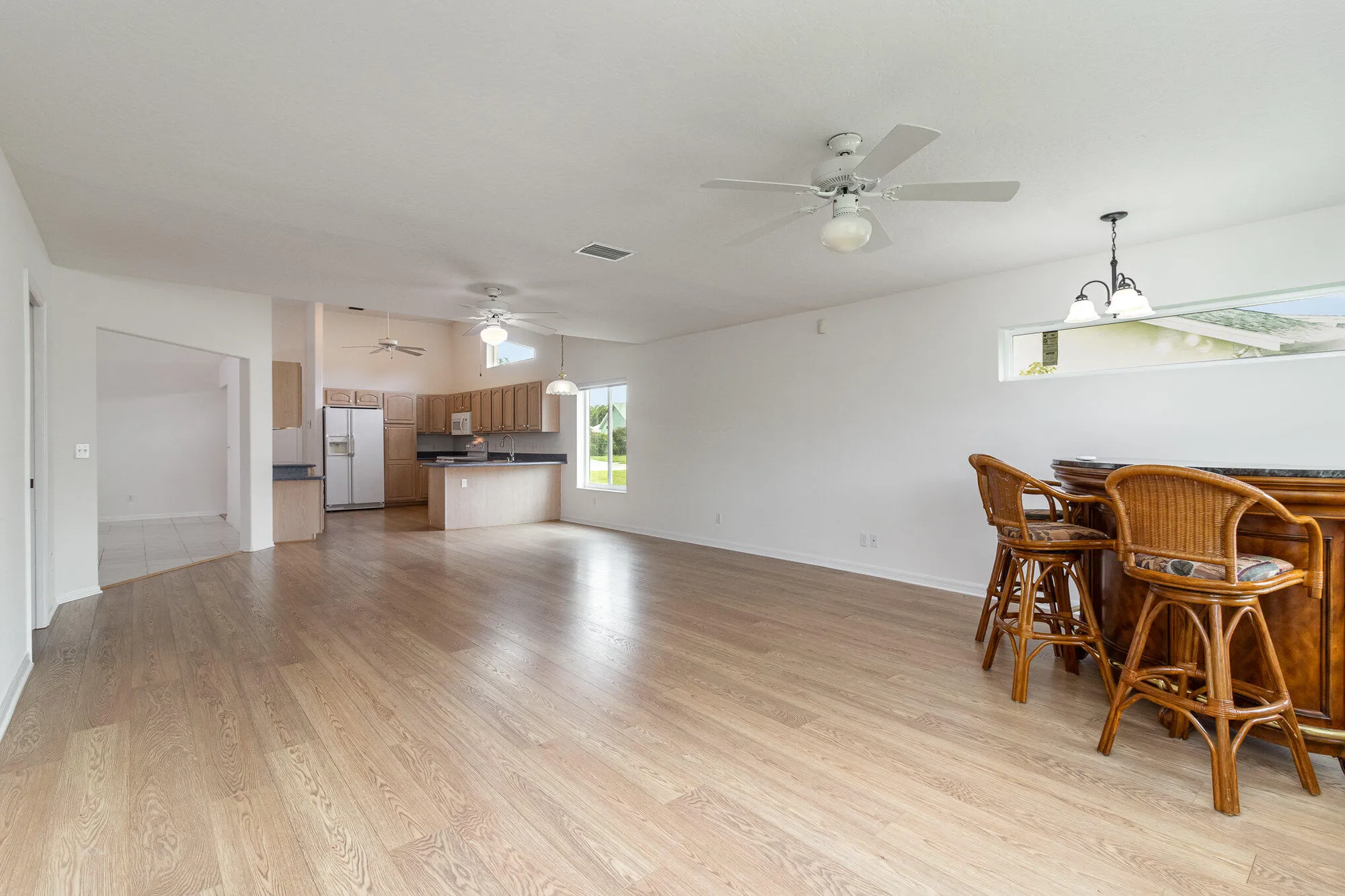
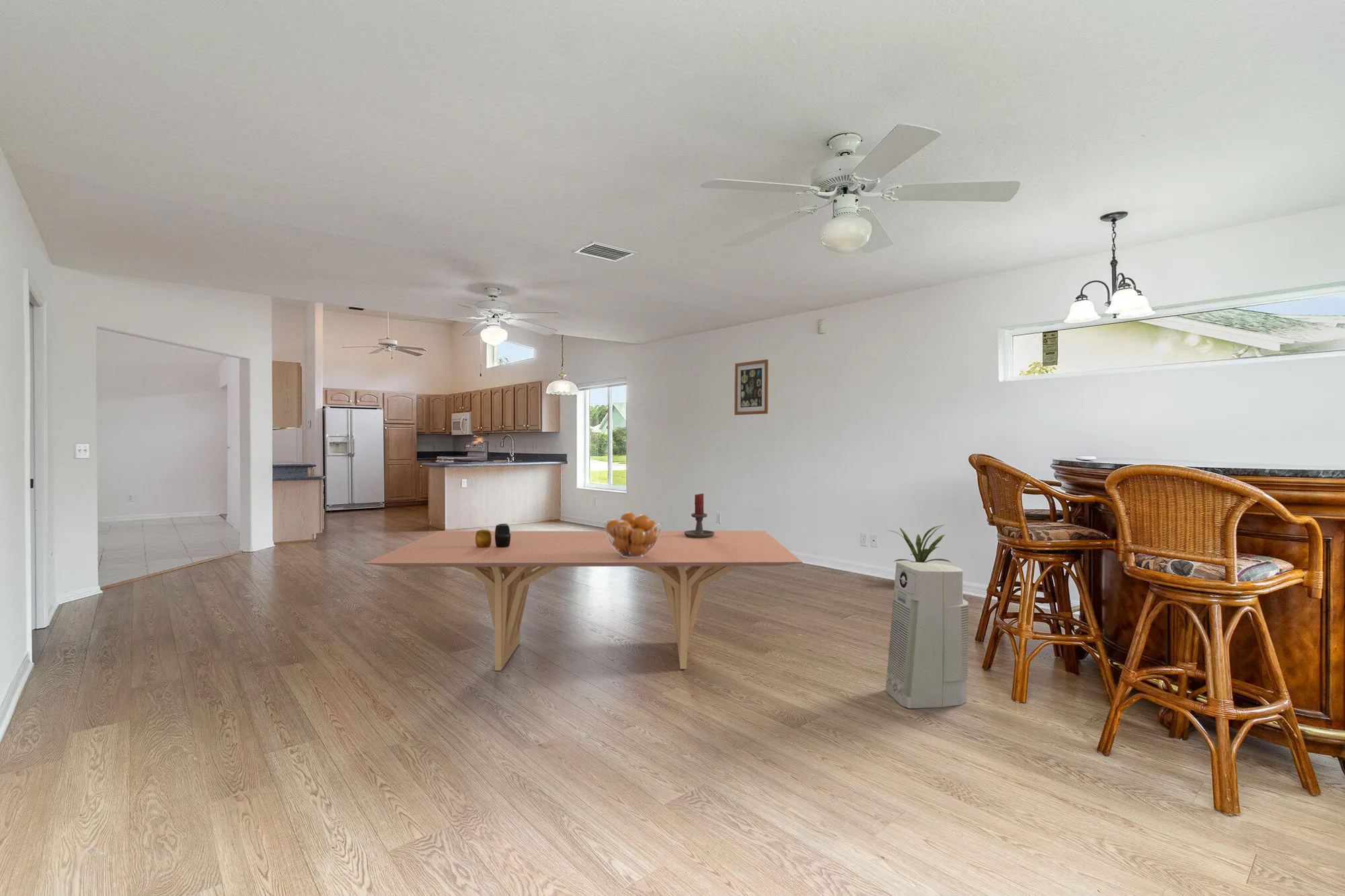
+ dining table [363,530,803,671]
+ wall art [734,359,769,415]
+ fruit basket [604,512,662,558]
+ vase [475,523,511,548]
+ house plant [886,524,953,564]
+ air purifier [885,561,969,709]
+ candle holder [684,493,715,538]
